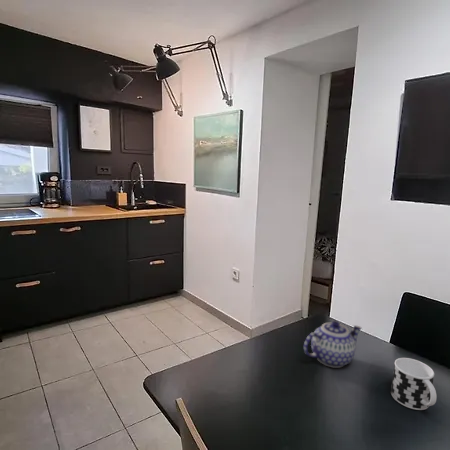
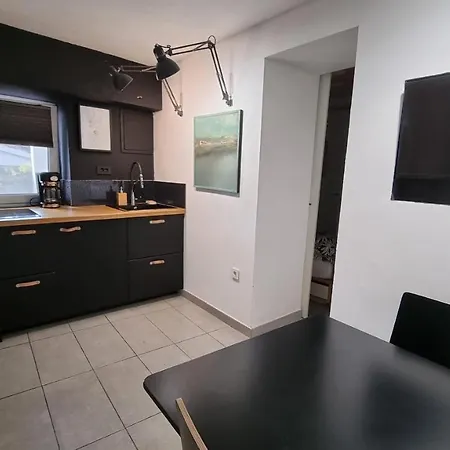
- cup [390,357,437,411]
- teapot [303,320,363,369]
